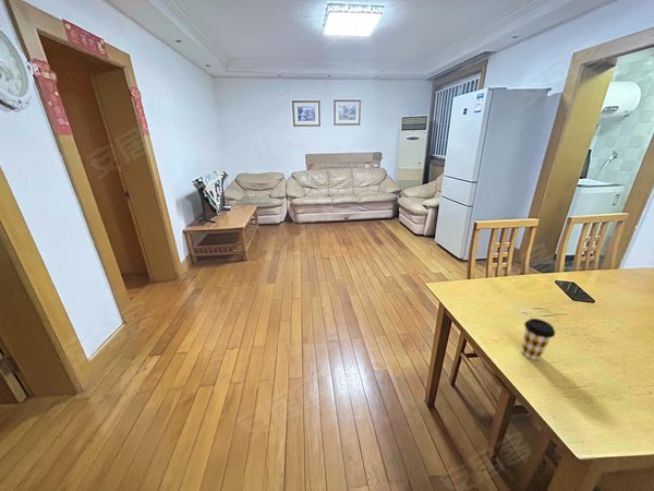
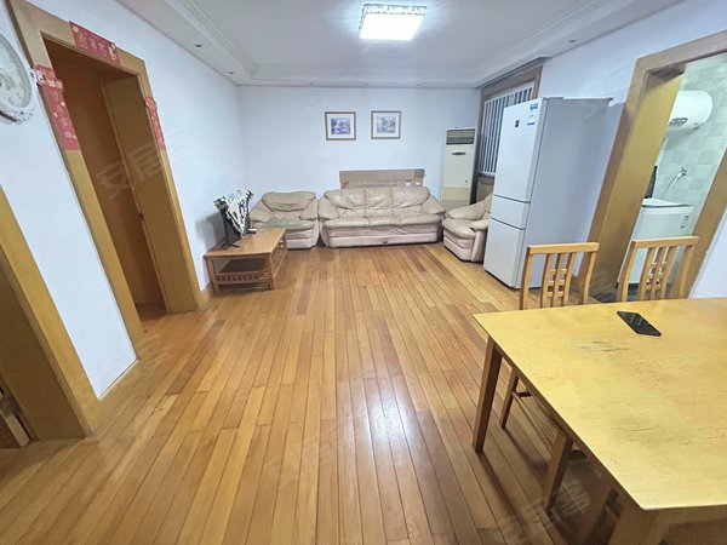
- coffee cup [520,318,556,361]
